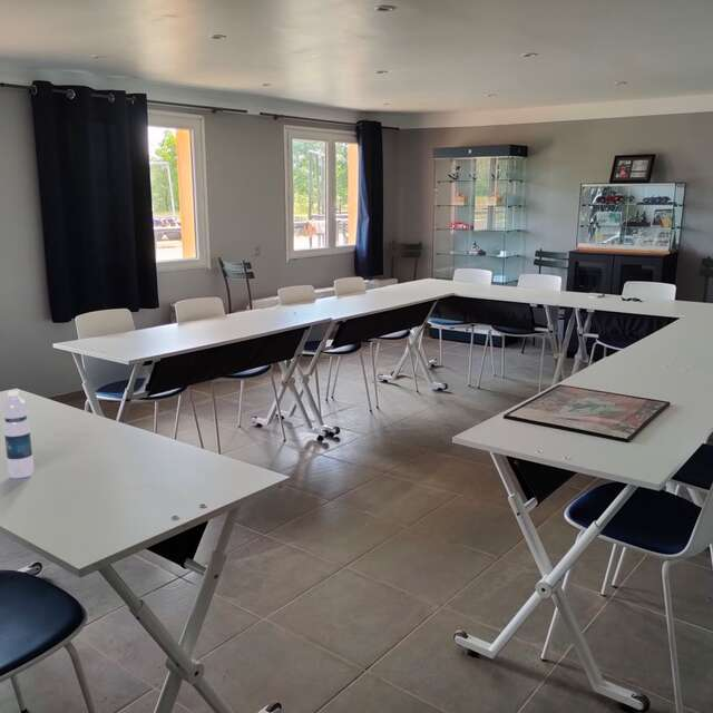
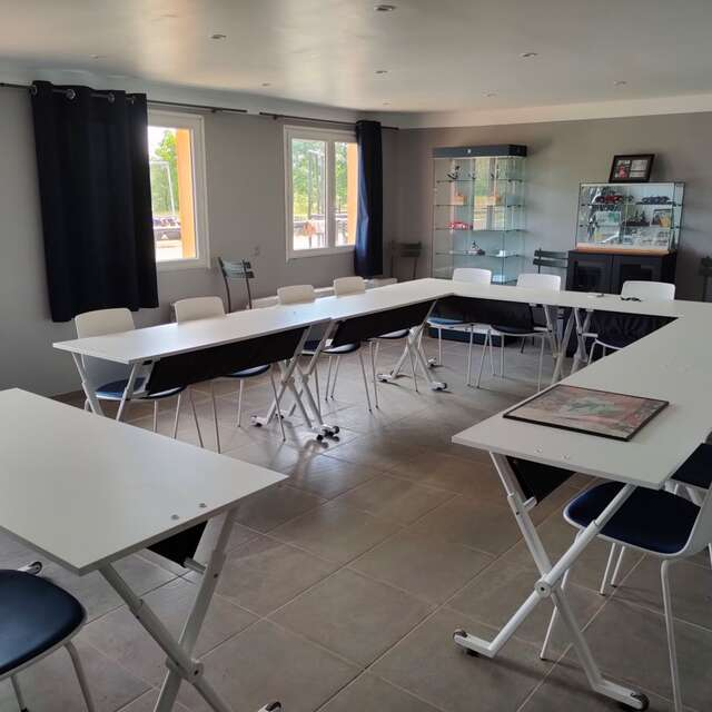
- water bottle [1,390,35,479]
